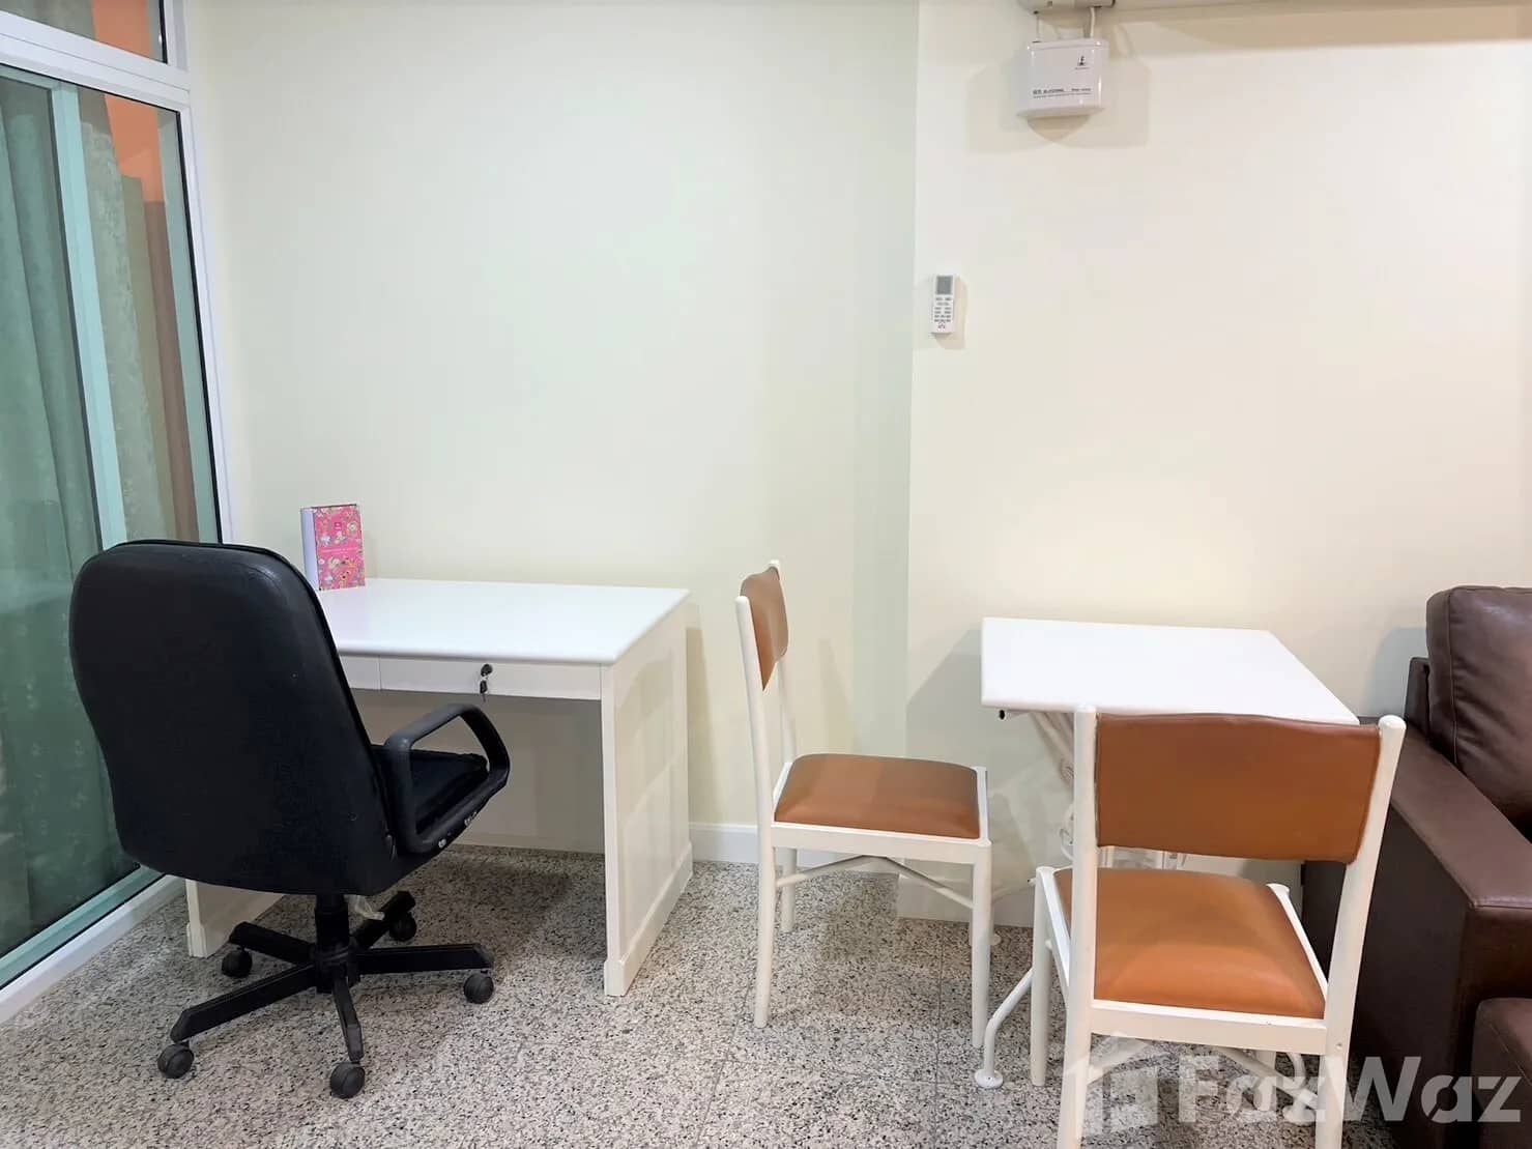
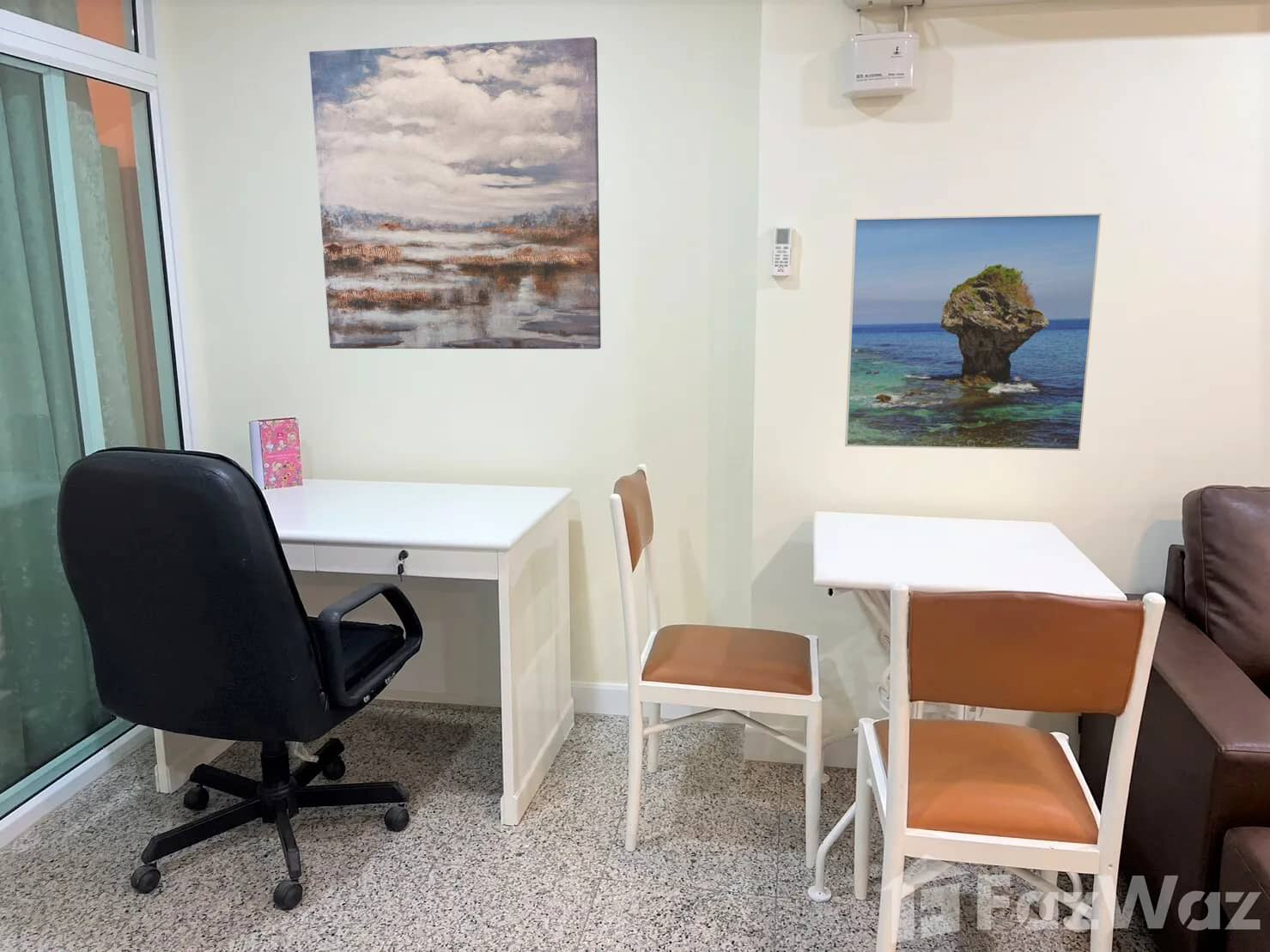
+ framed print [844,213,1102,452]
+ wall art [308,36,602,349]
